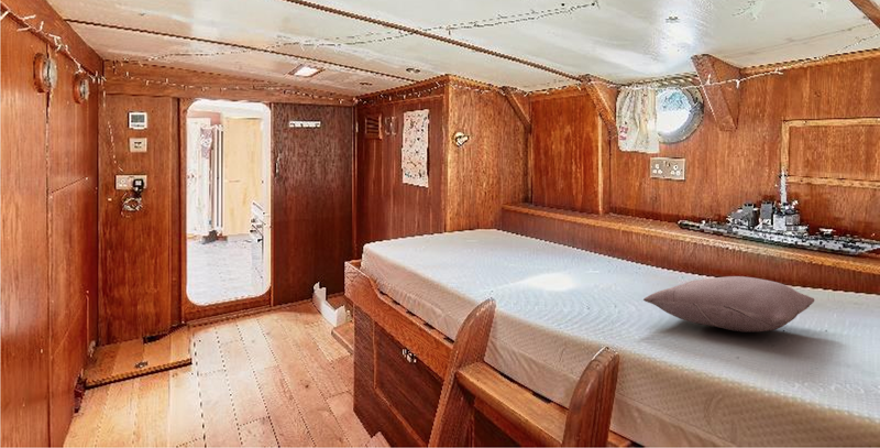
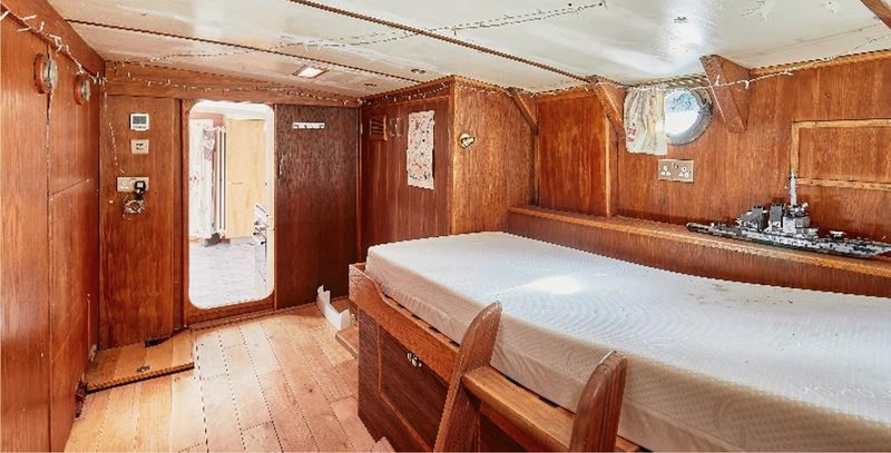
- pillow [642,275,816,334]
